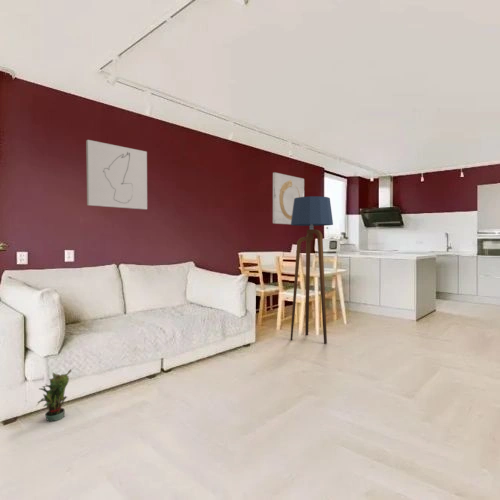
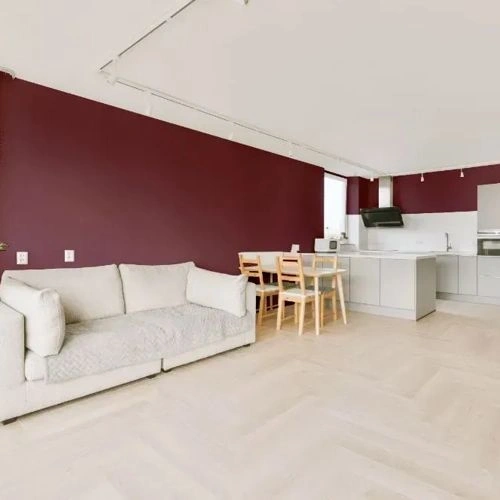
- floor lamp [289,195,334,345]
- potted plant [35,368,72,422]
- wall art [85,139,148,210]
- wall art [272,171,305,225]
